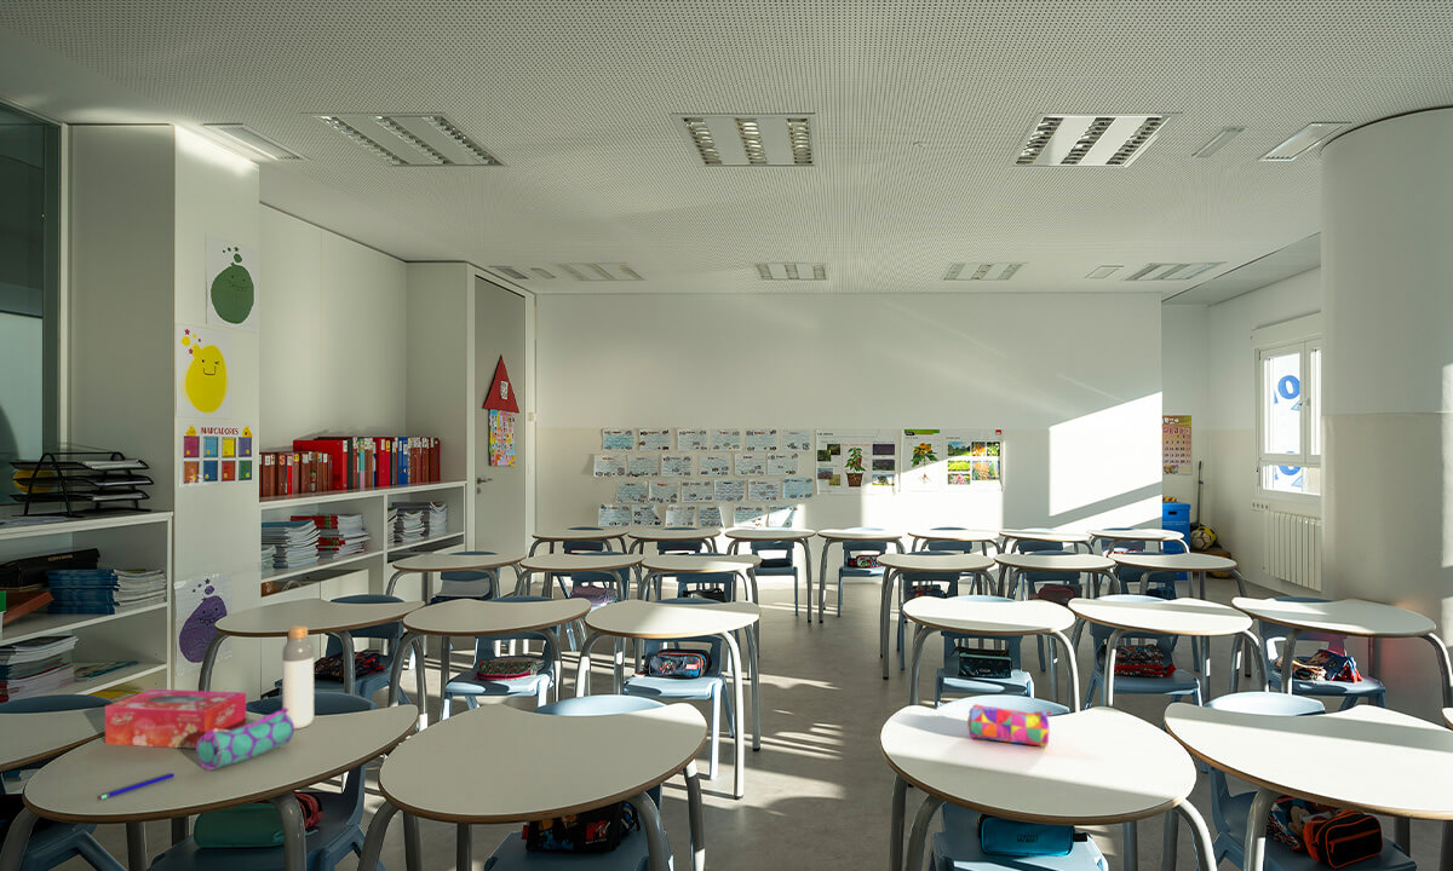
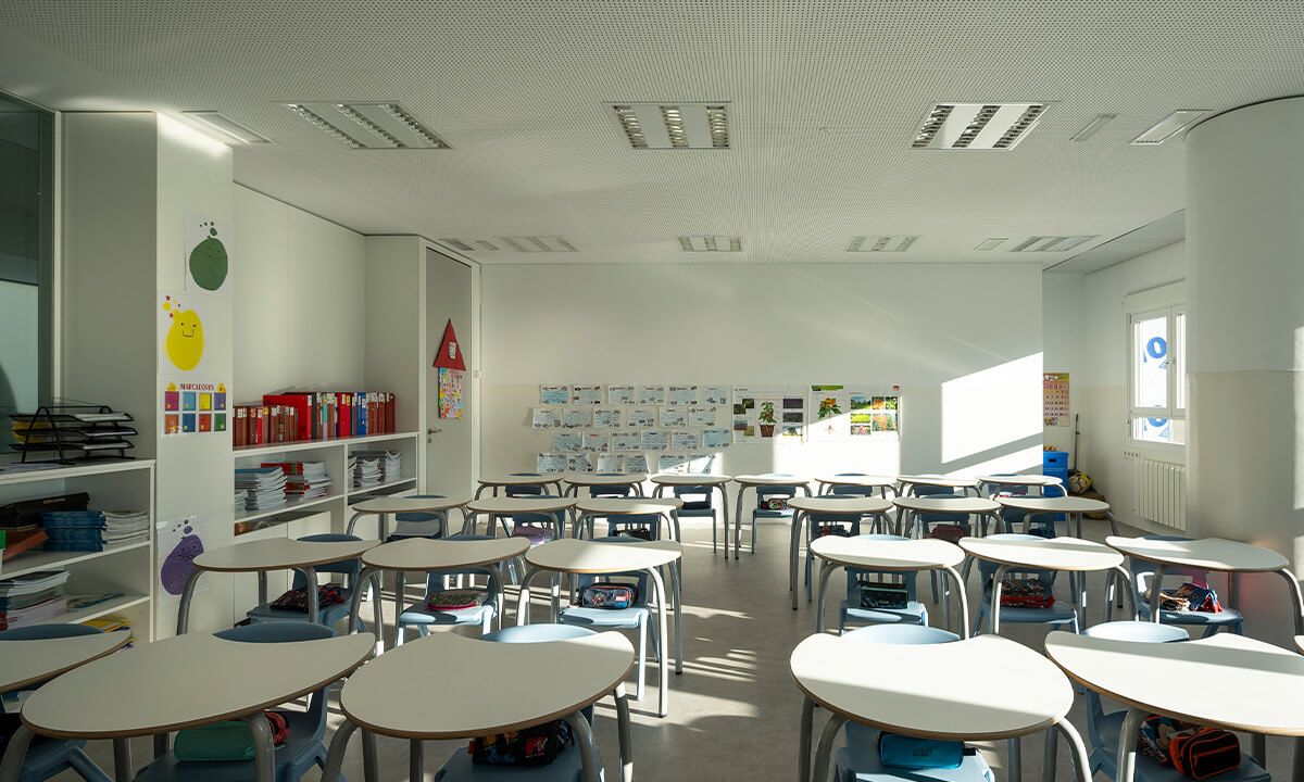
- pencil case [195,708,295,772]
- pen [98,772,176,801]
- tissue box [104,688,247,750]
- pencil case [966,703,1052,748]
- bottle [281,624,315,729]
